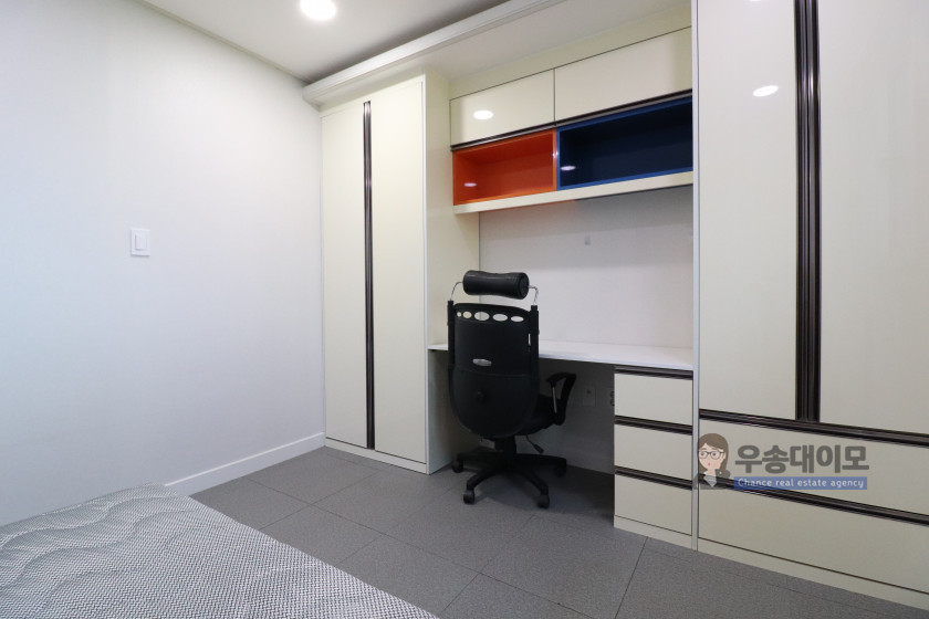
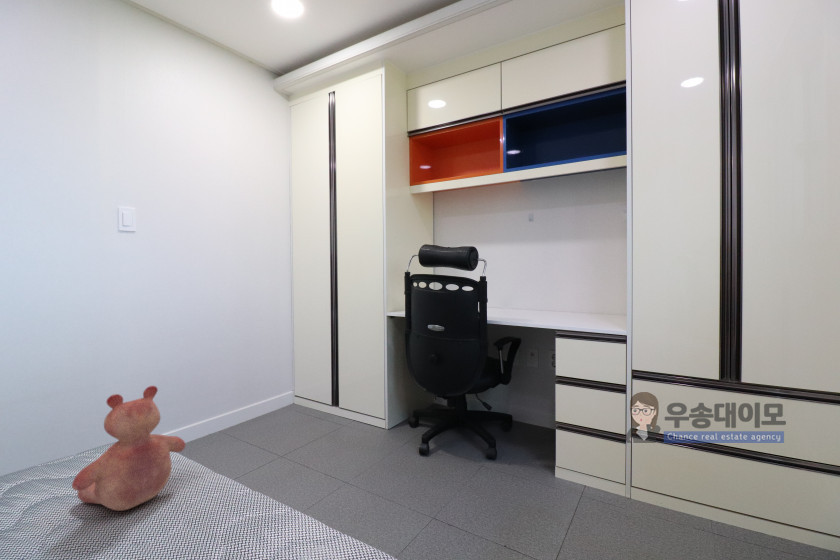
+ teddy bear [71,385,186,512]
